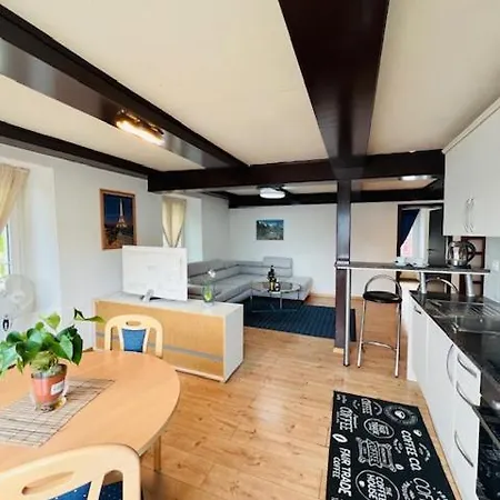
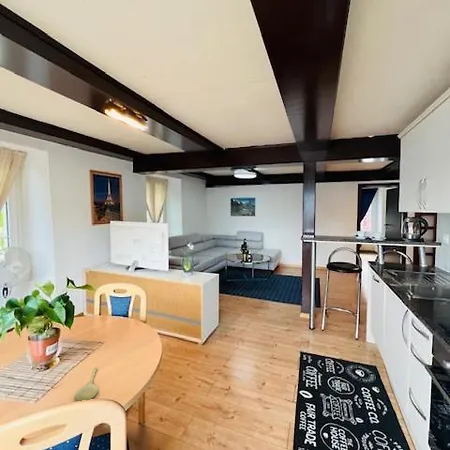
+ spoon [74,366,99,402]
